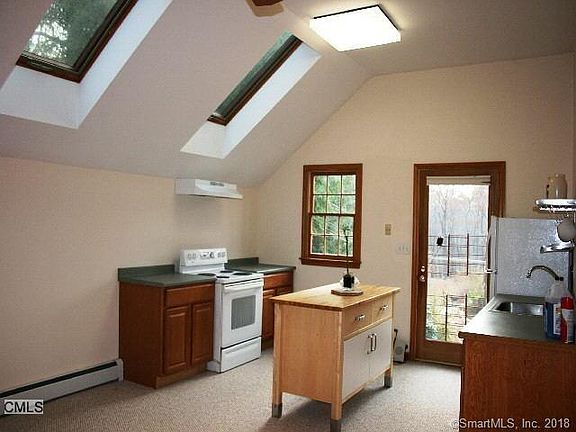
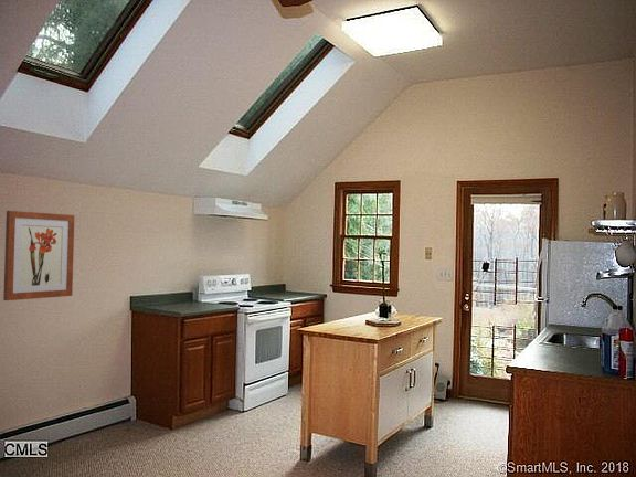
+ wall art [2,210,76,301]
